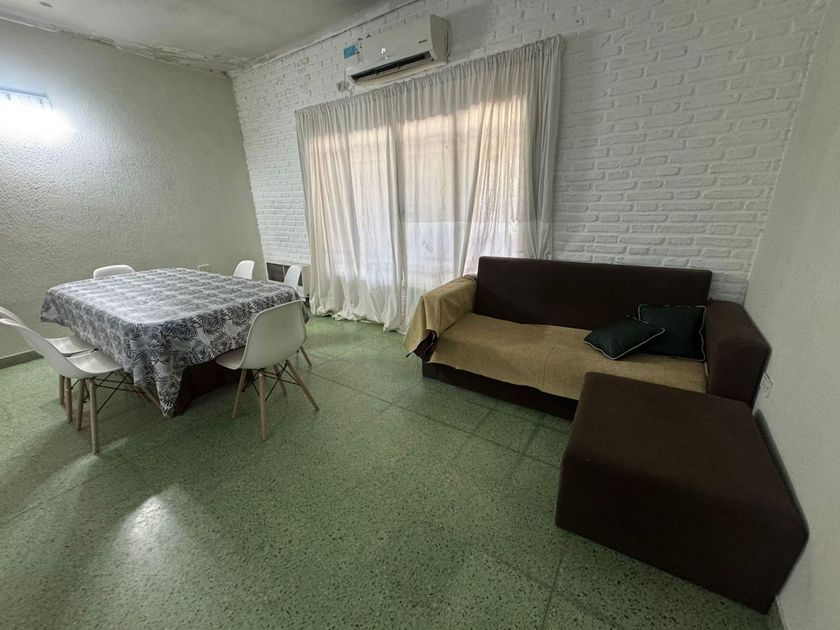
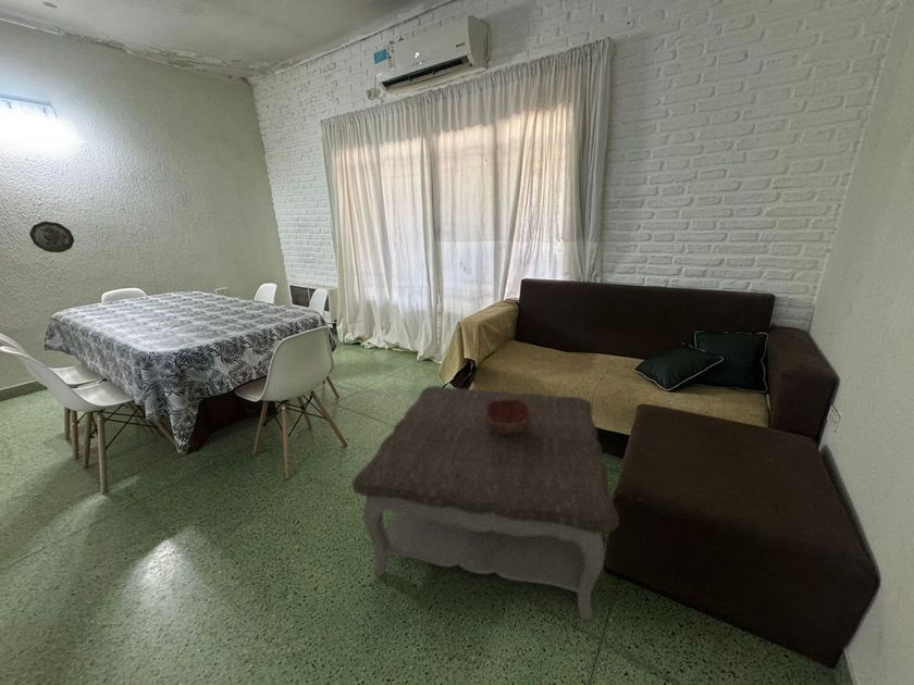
+ decorative plate [28,221,75,253]
+ coffee table [351,385,620,621]
+ decorative bowl [484,398,531,435]
